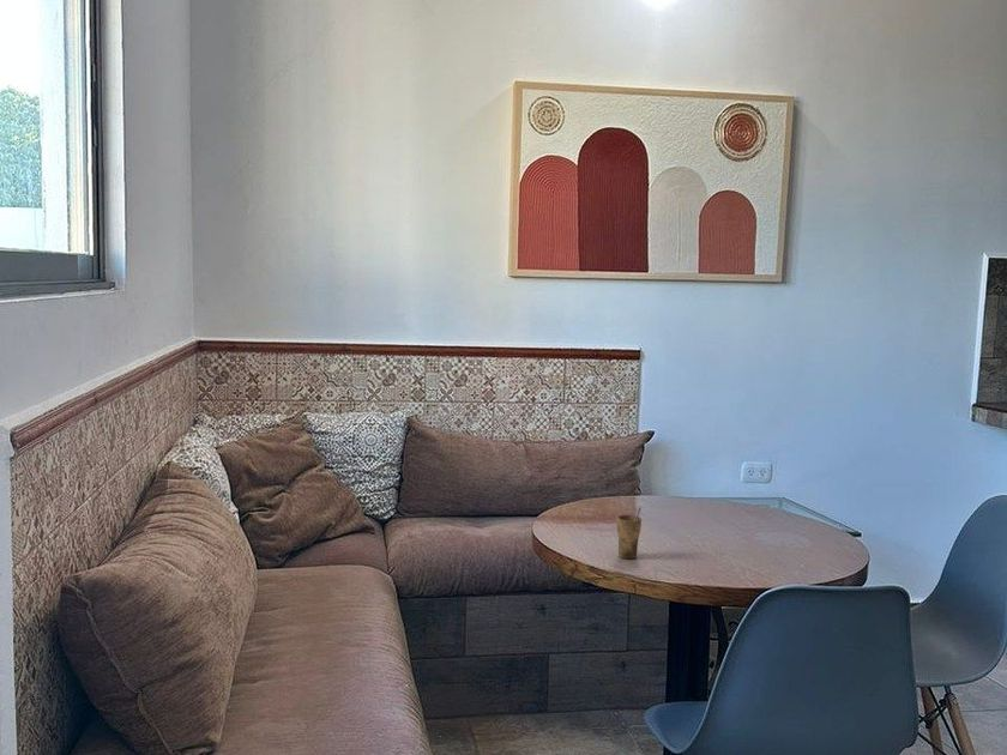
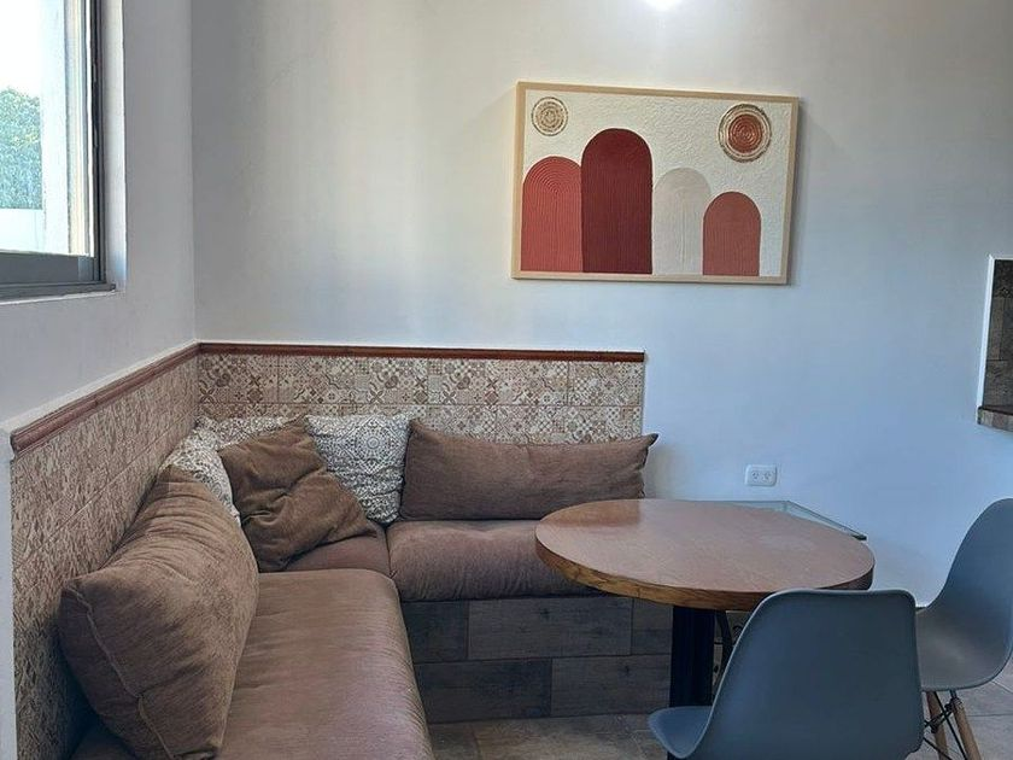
- cup [616,506,643,560]
